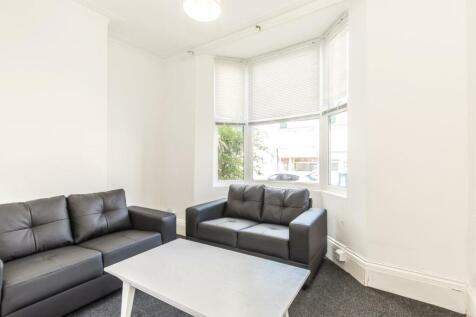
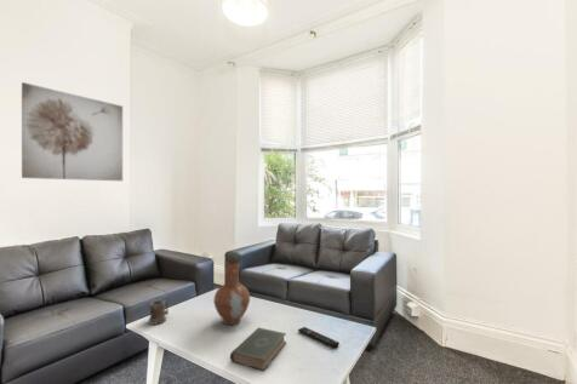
+ vase [212,259,251,326]
+ book [229,326,287,372]
+ remote control [297,326,341,349]
+ mug [148,299,170,326]
+ wall art [21,81,124,182]
